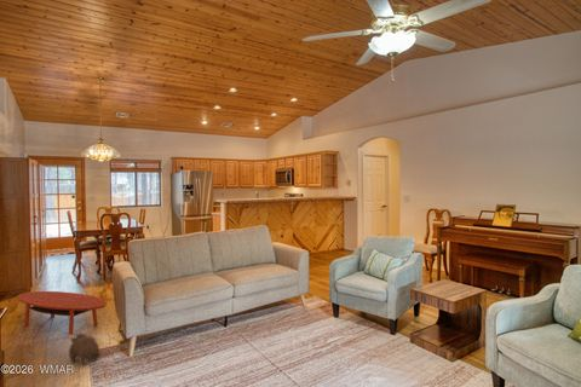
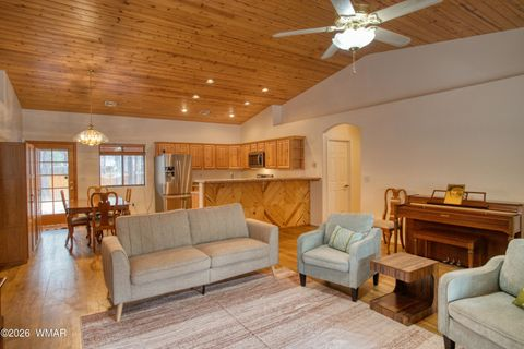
- plush toy [68,329,100,366]
- coffee table [17,290,108,337]
